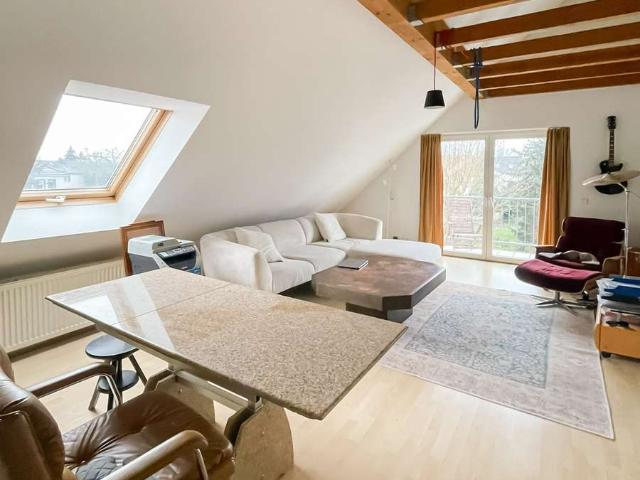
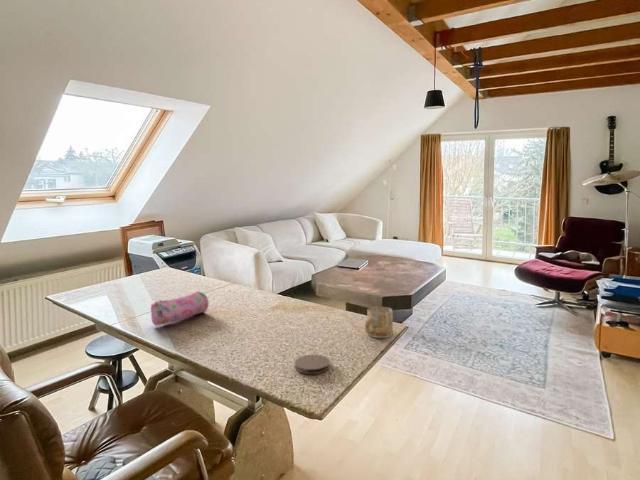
+ pencil case [150,290,209,327]
+ coaster [294,354,331,375]
+ mug [364,306,394,339]
